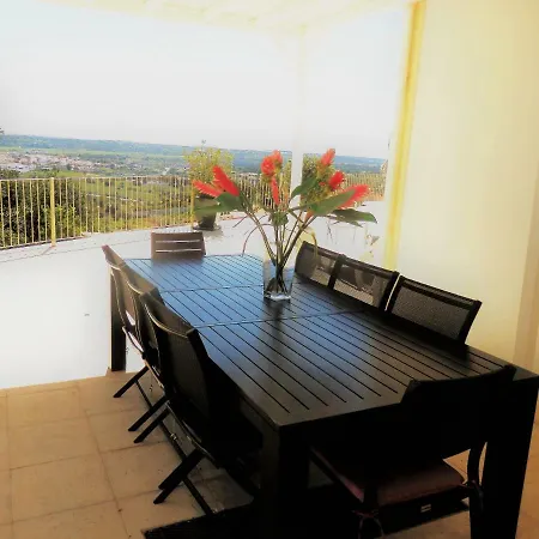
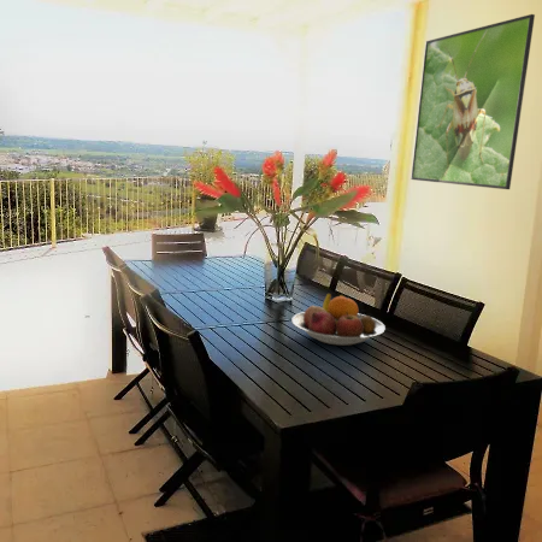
+ fruit bowl [290,291,387,347]
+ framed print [410,13,536,190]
